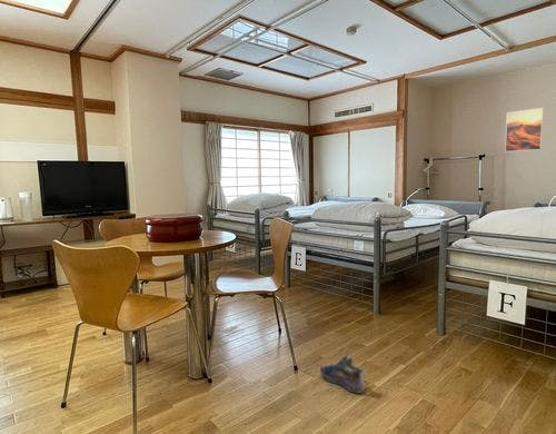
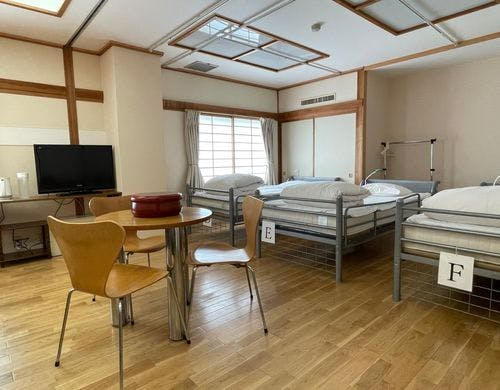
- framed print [504,107,545,152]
- shoe [319,349,367,395]
